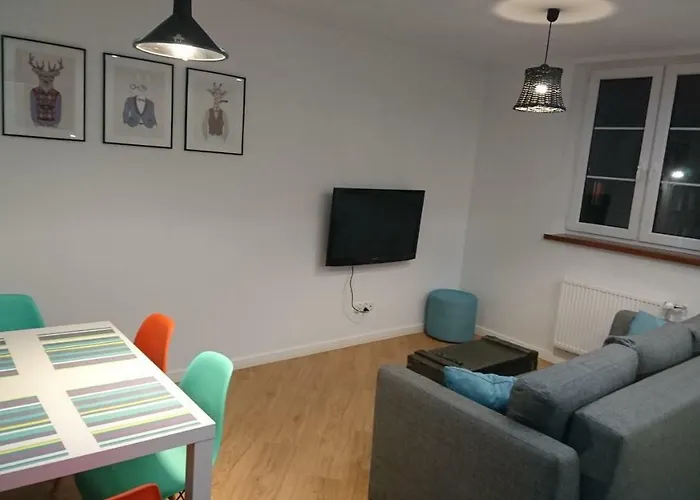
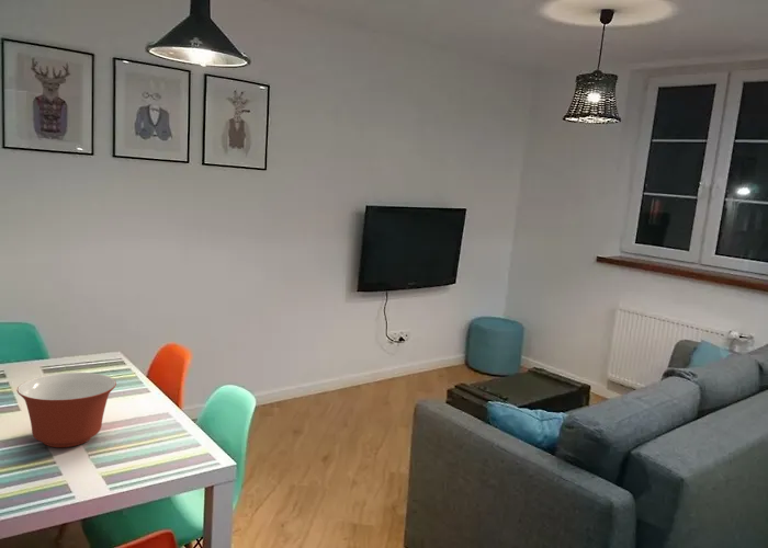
+ mixing bowl [15,372,117,448]
